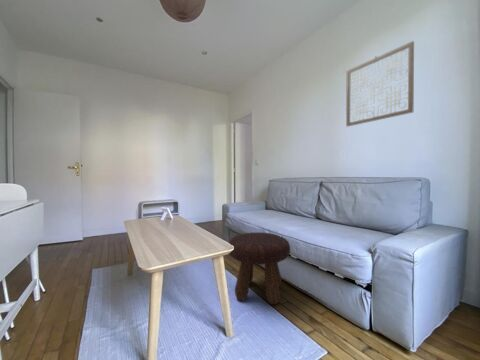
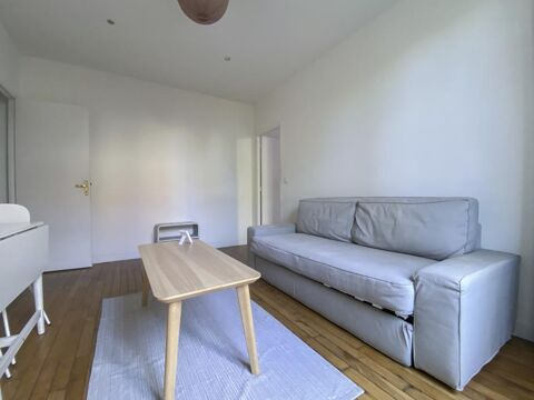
- wall art [345,40,415,128]
- footstool [228,231,291,305]
